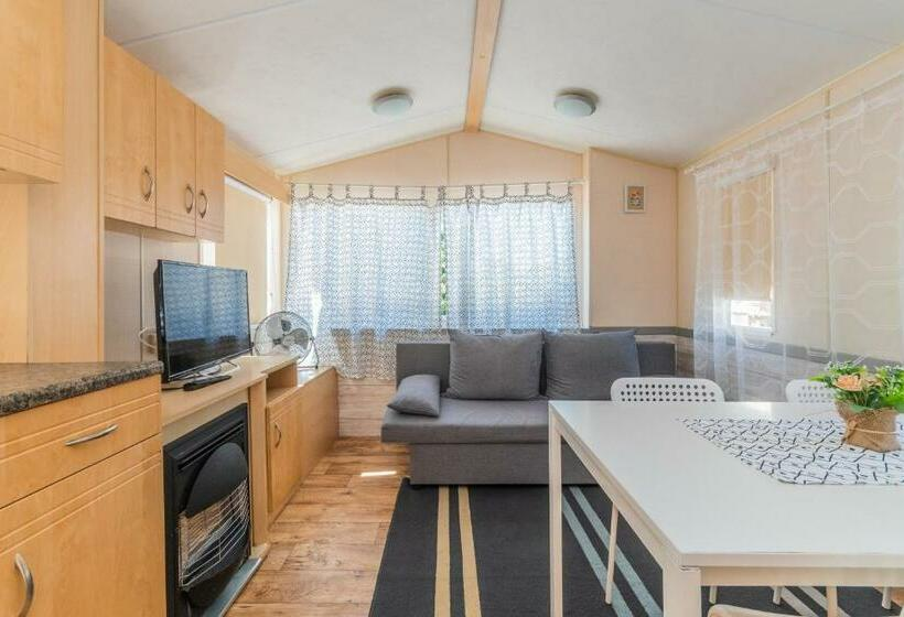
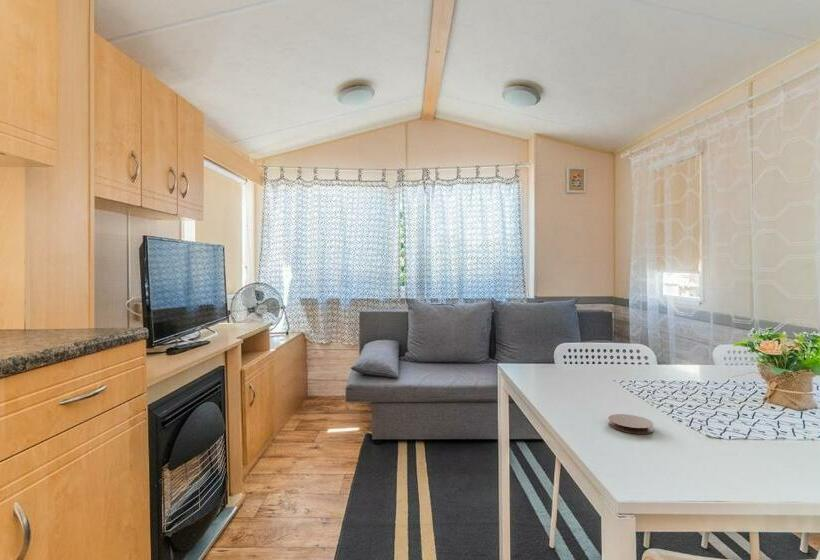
+ coaster [607,413,655,435]
